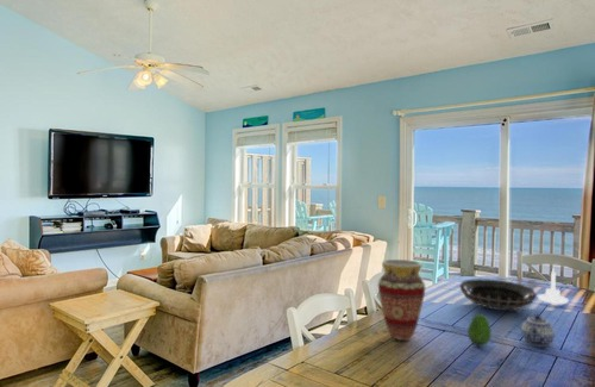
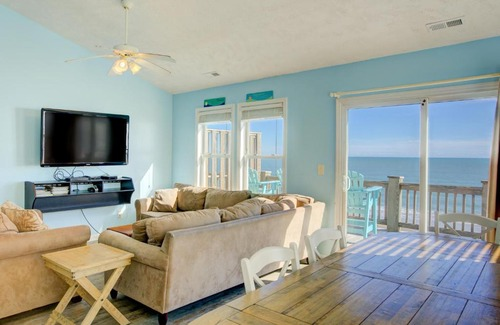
- fruit [466,312,493,348]
- candle holder [537,267,570,305]
- decorative bowl [458,277,538,311]
- teapot [520,313,556,348]
- vase [377,258,426,342]
